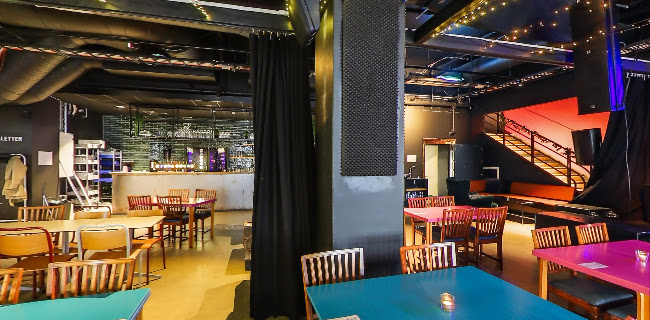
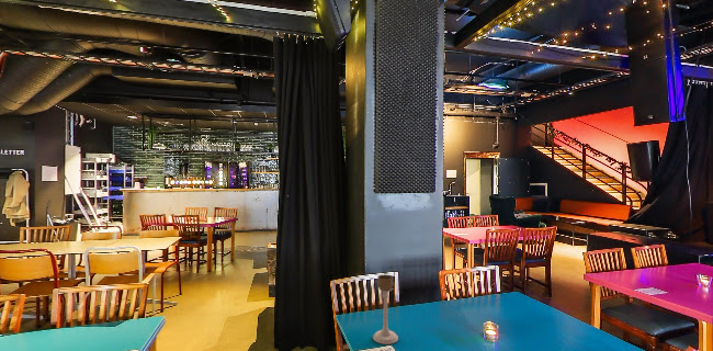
+ candle holder [372,273,399,346]
